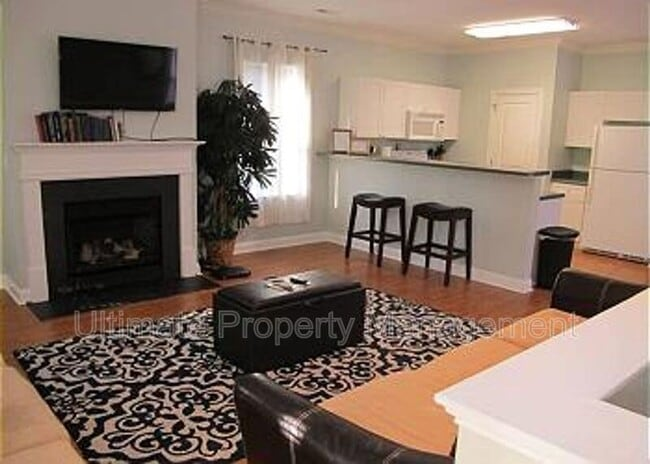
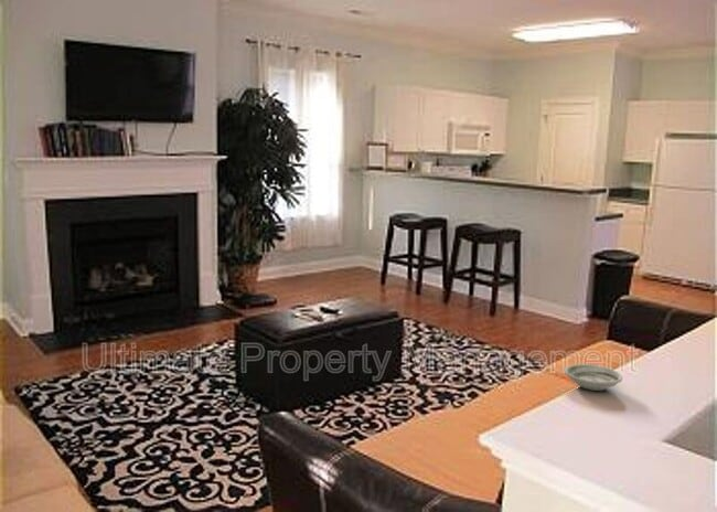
+ saucer [564,363,623,392]
